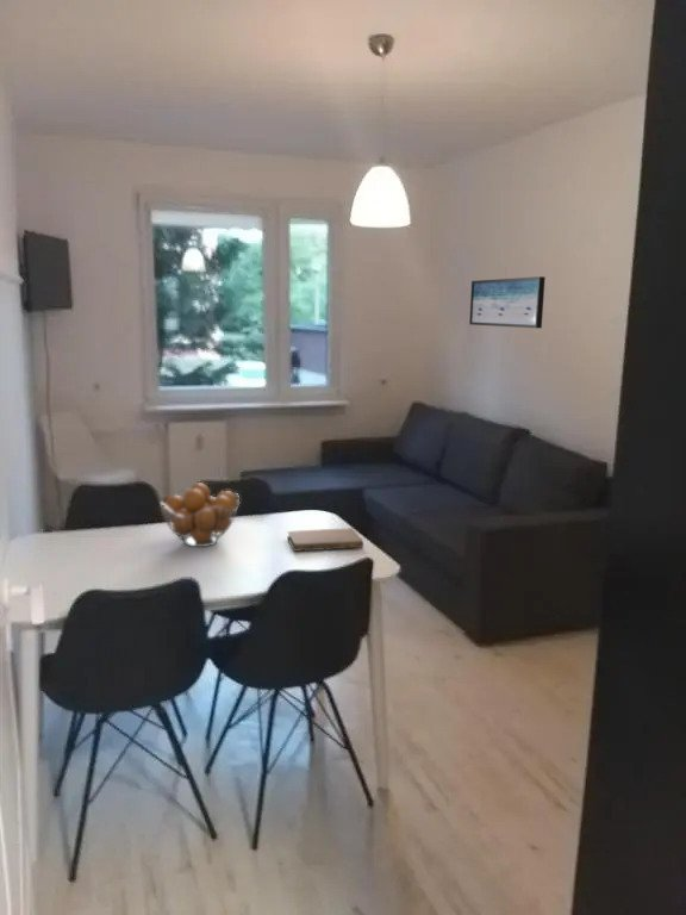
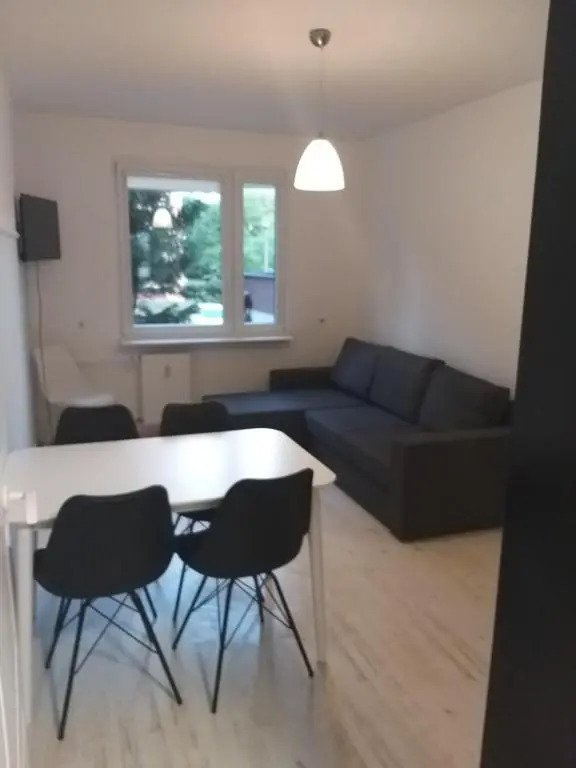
- fruit basket [158,481,241,548]
- wall art [468,275,547,329]
- notebook [286,527,364,553]
